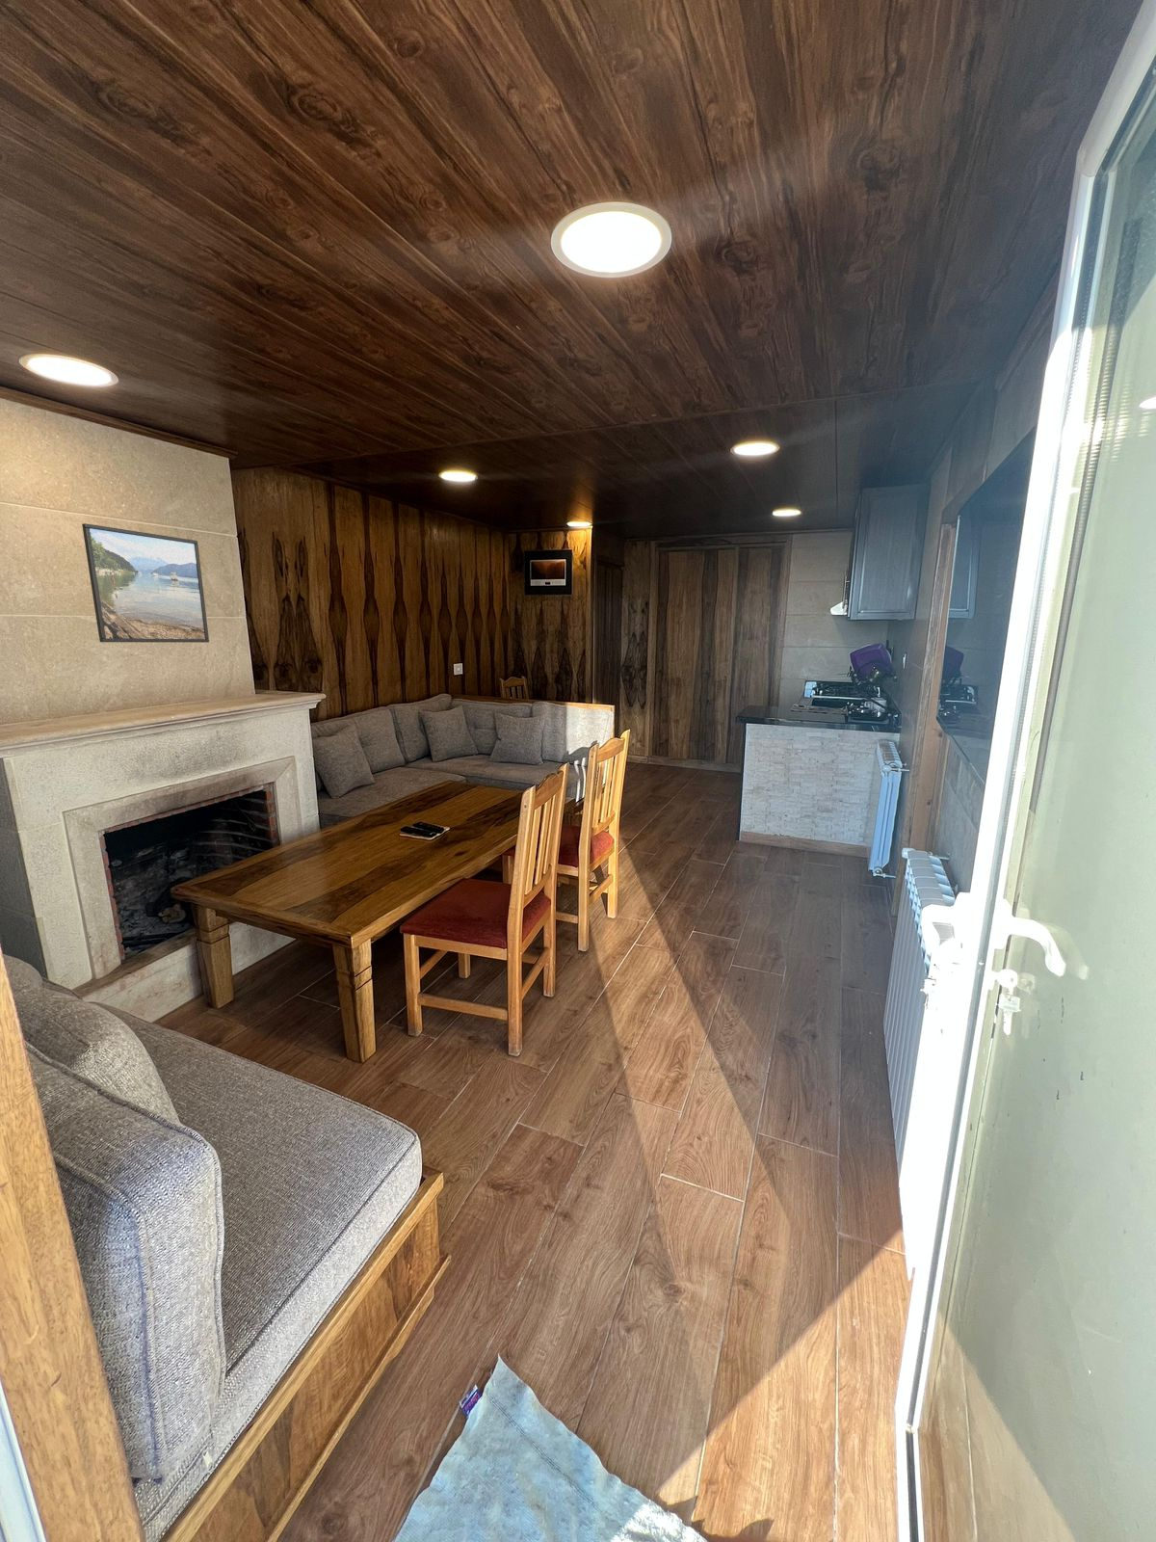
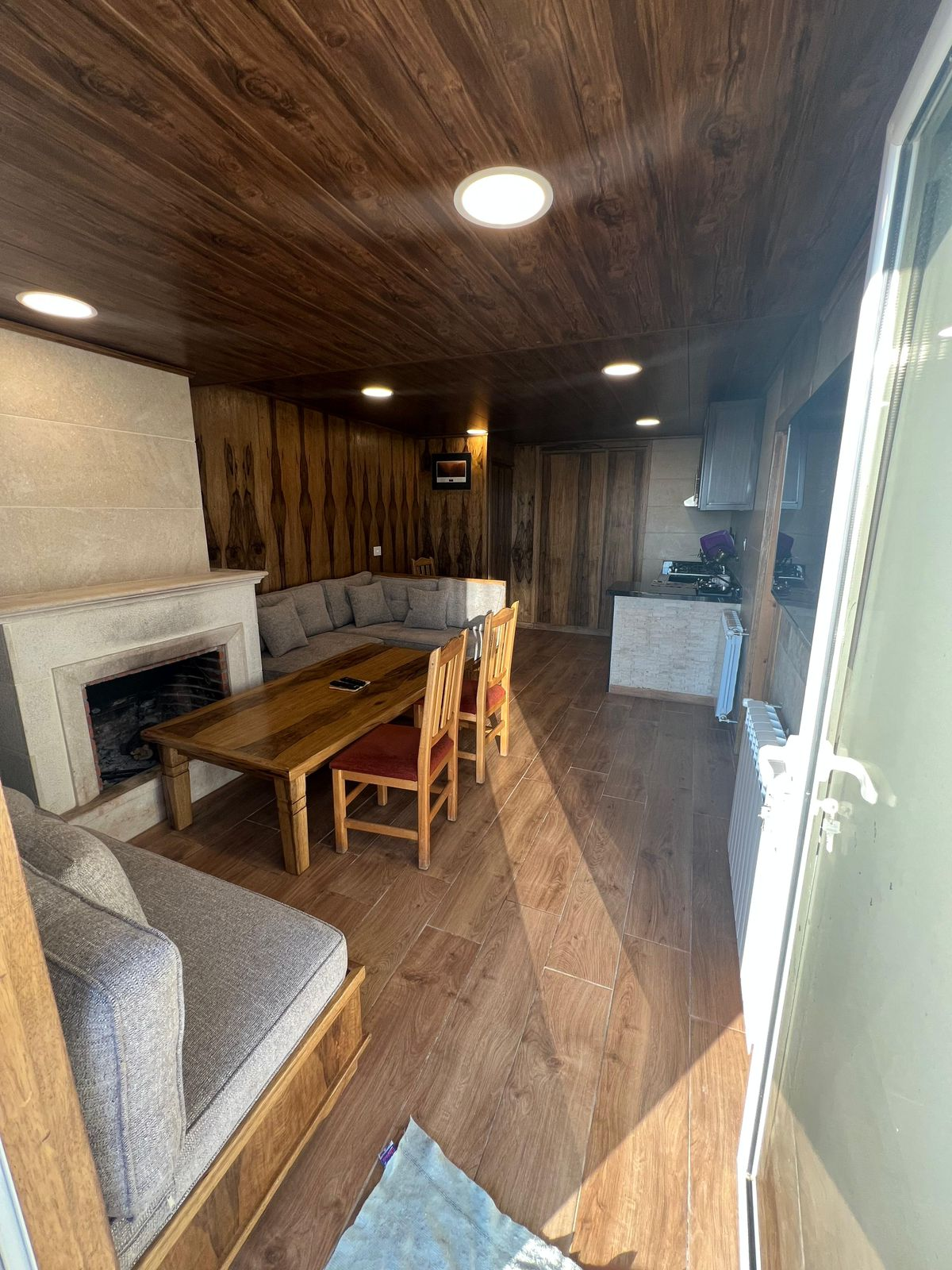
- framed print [81,522,210,644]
